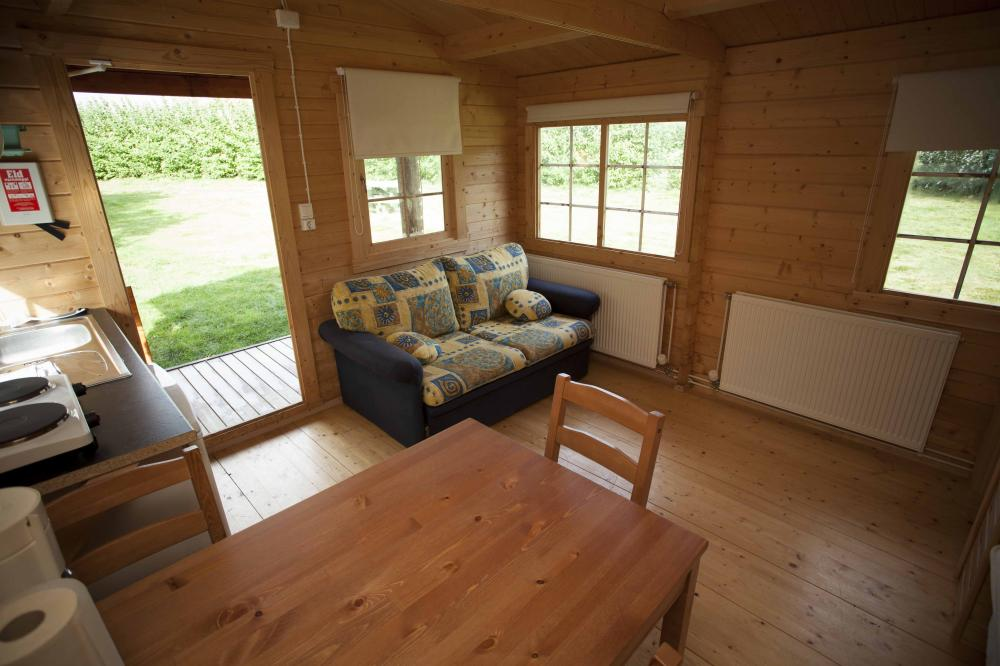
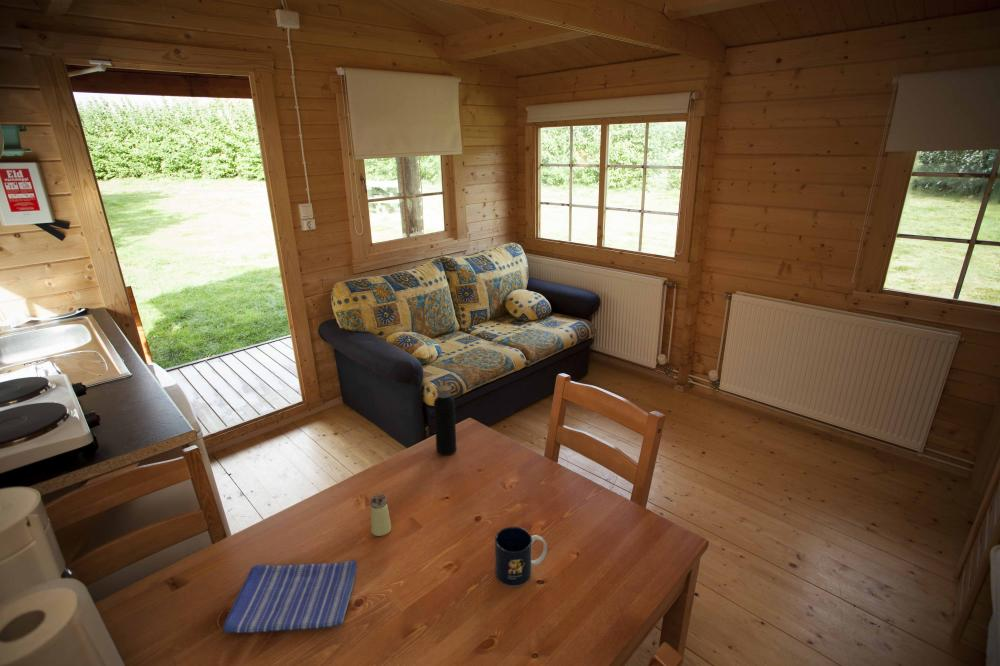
+ water bottle [433,380,457,457]
+ mug [494,526,548,588]
+ saltshaker [369,493,392,537]
+ dish towel [222,559,358,634]
